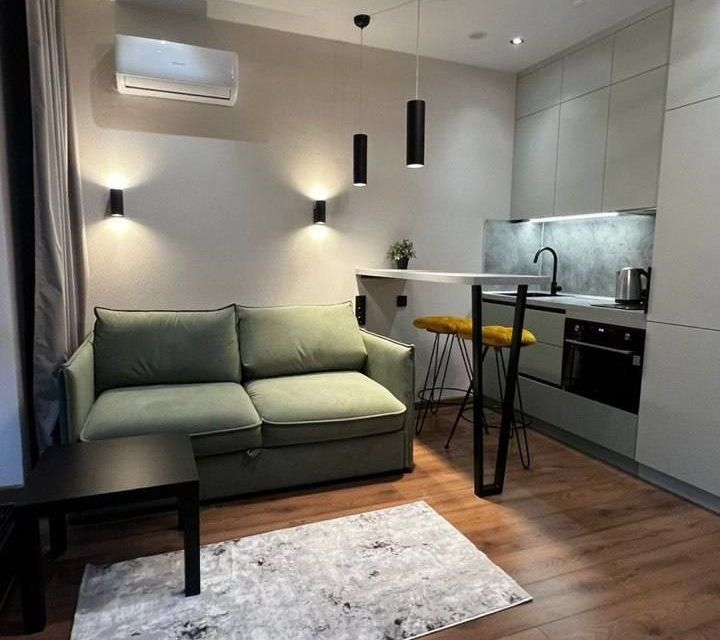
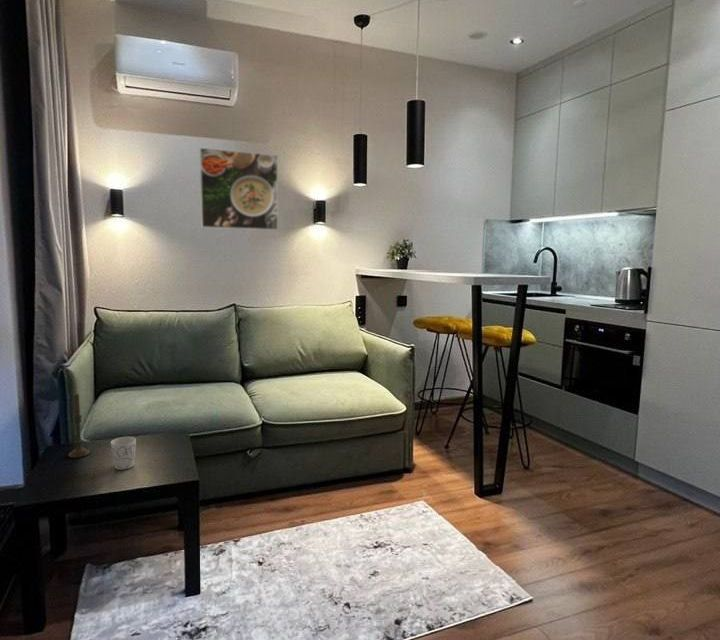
+ mug [110,436,137,471]
+ candle [67,393,91,459]
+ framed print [199,147,279,231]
